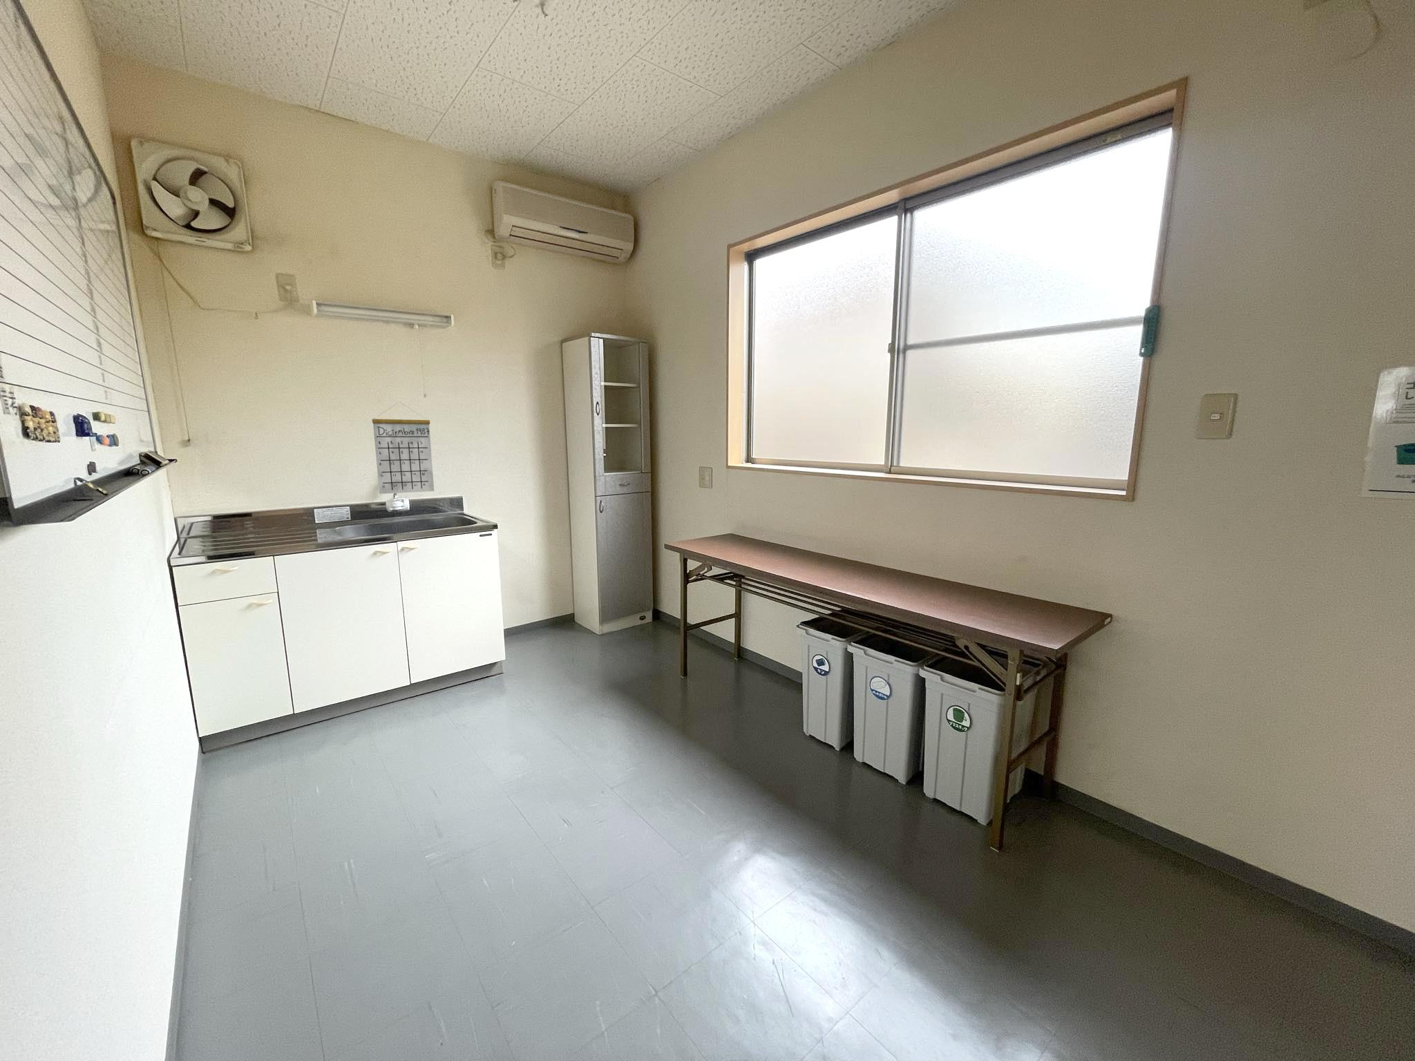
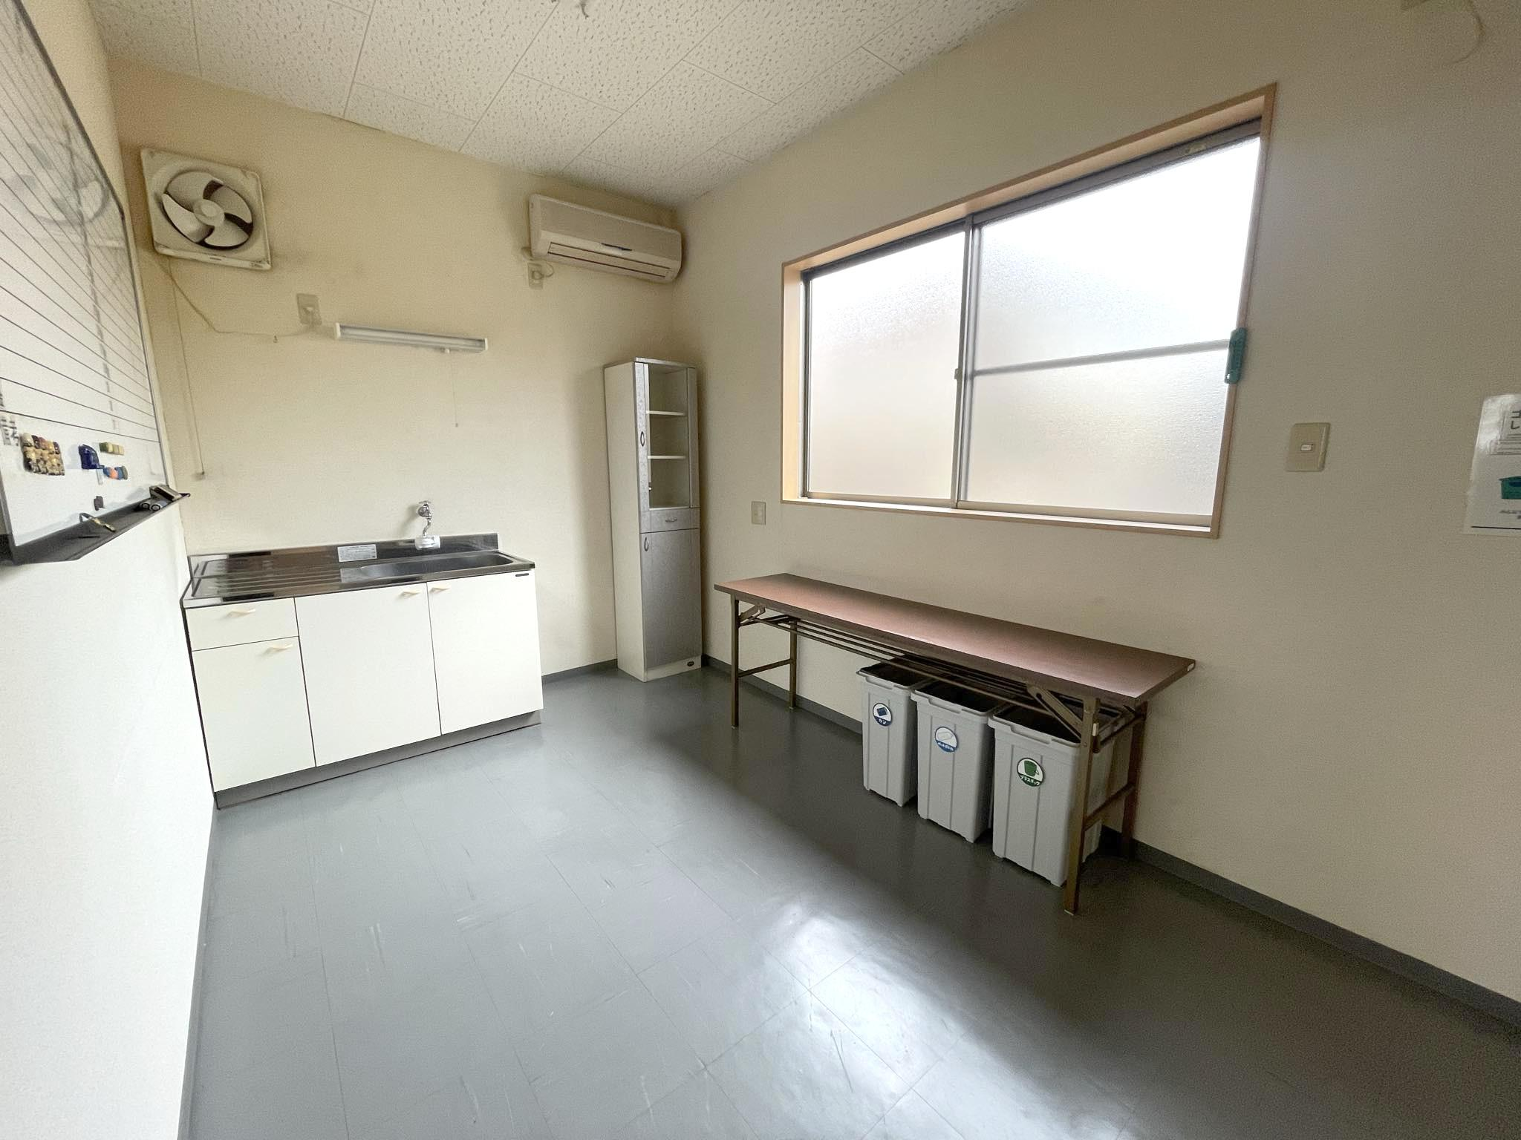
- calendar [372,402,435,495]
